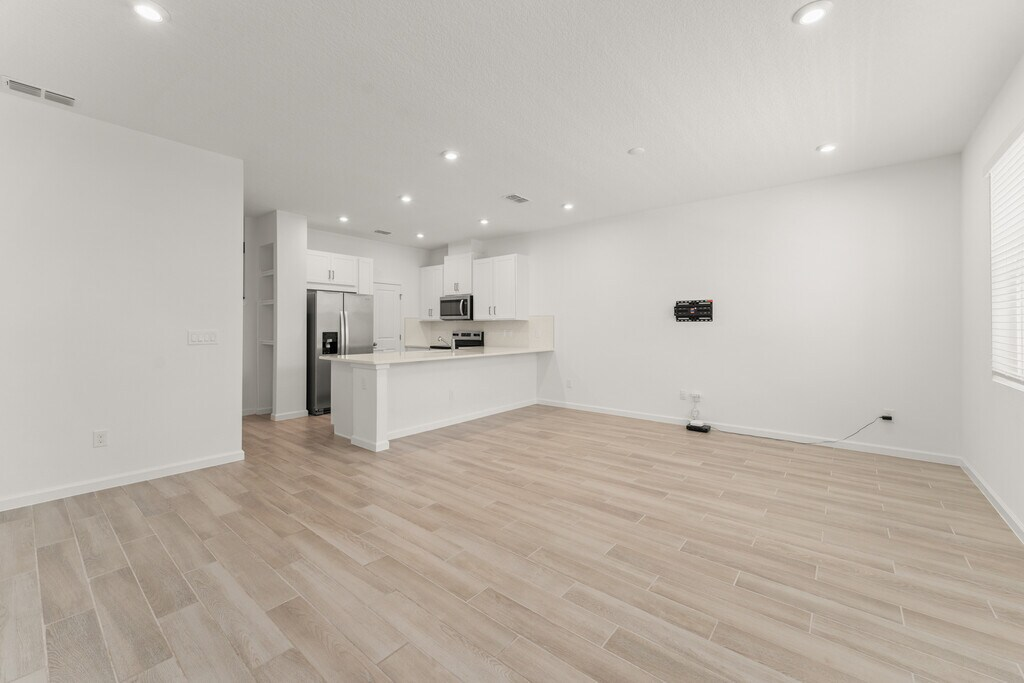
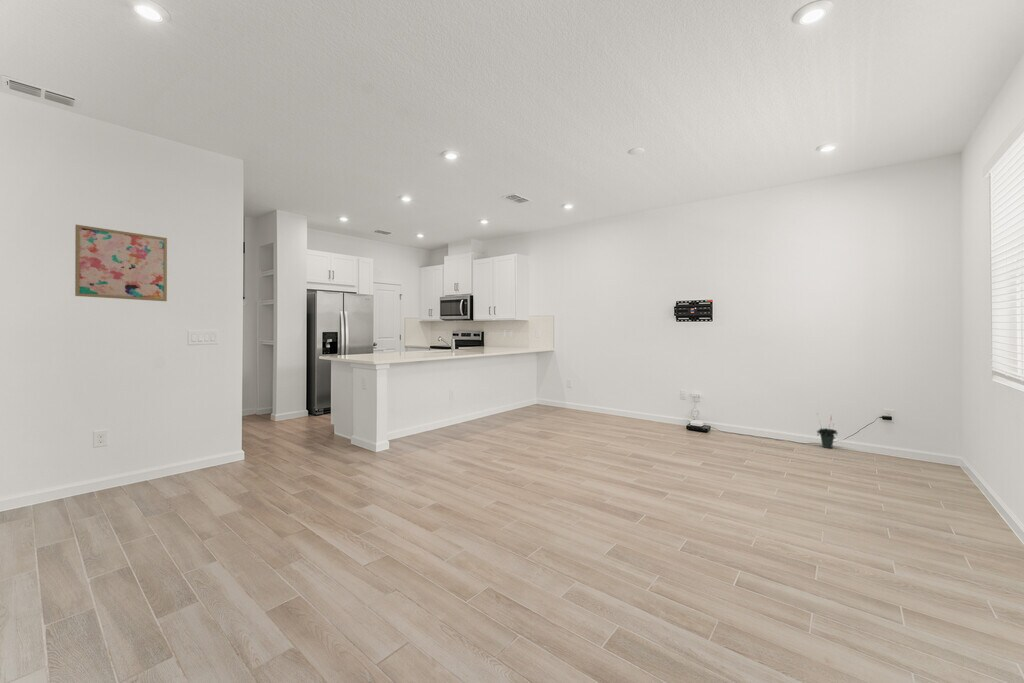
+ wall art [74,224,168,302]
+ potted plant [816,413,839,449]
